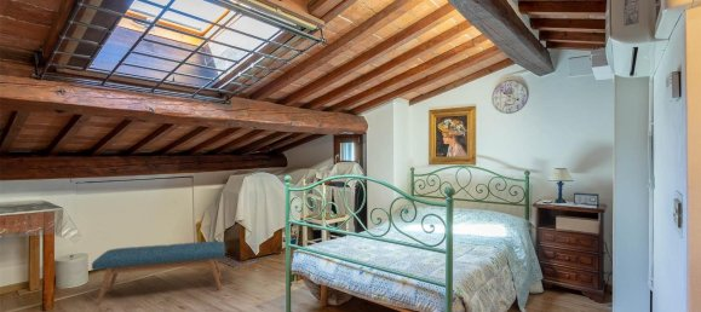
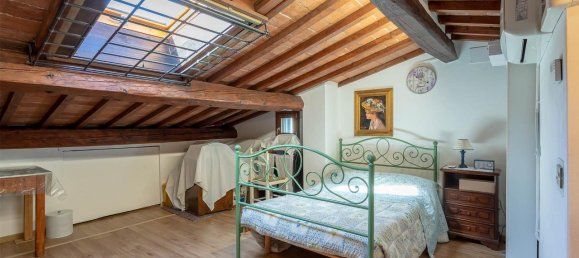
- bench [91,239,226,307]
